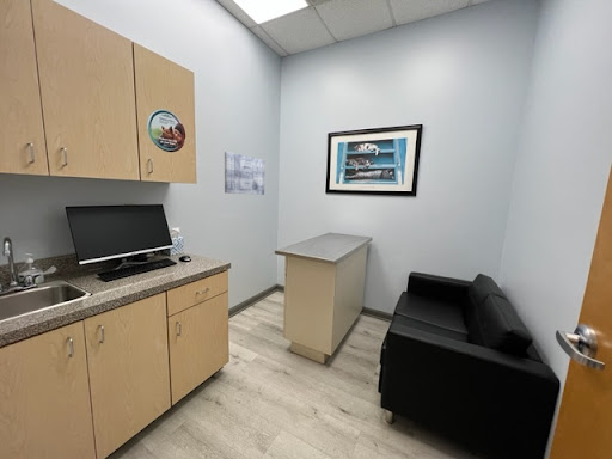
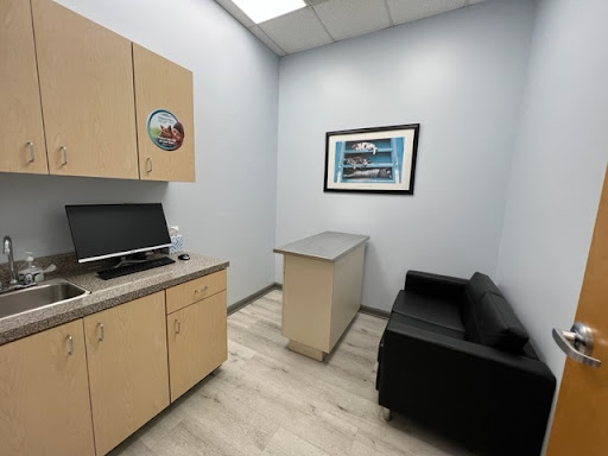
- wall art [224,151,265,196]
